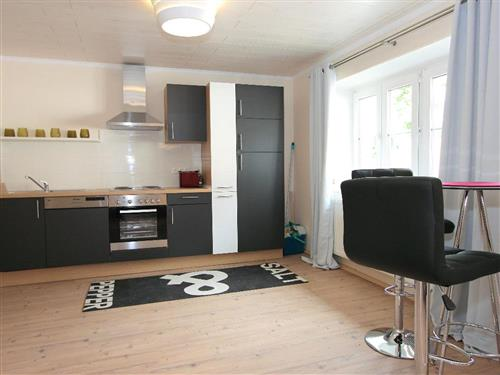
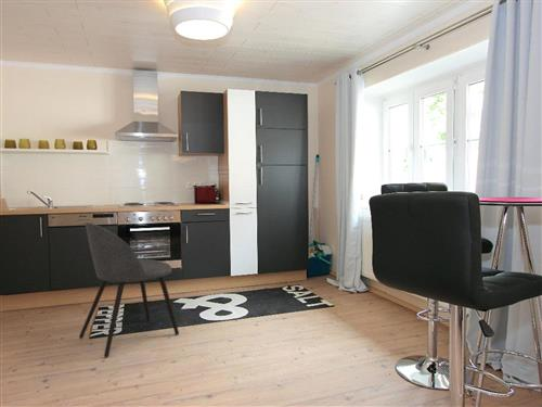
+ dining chair [78,221,180,358]
